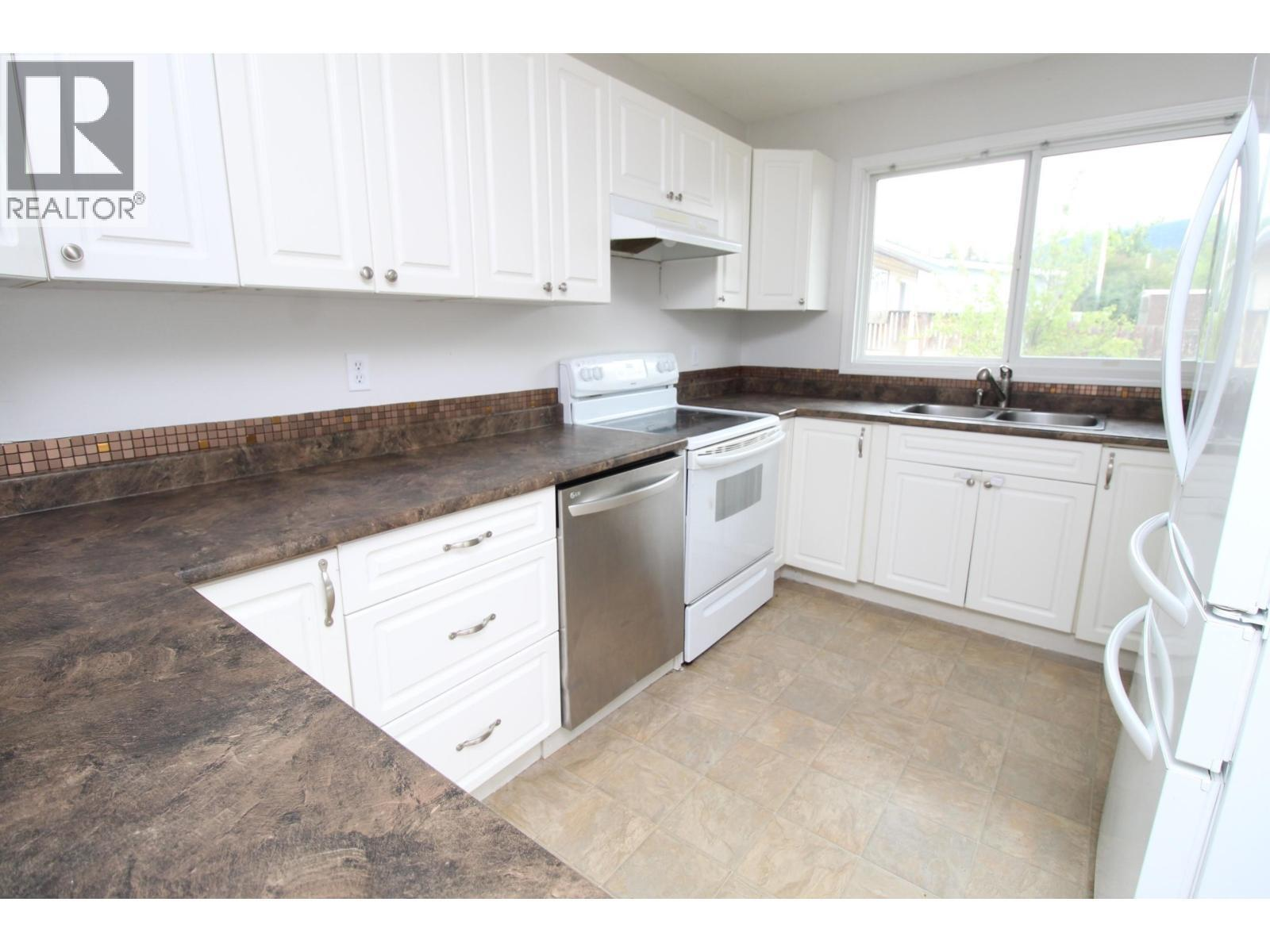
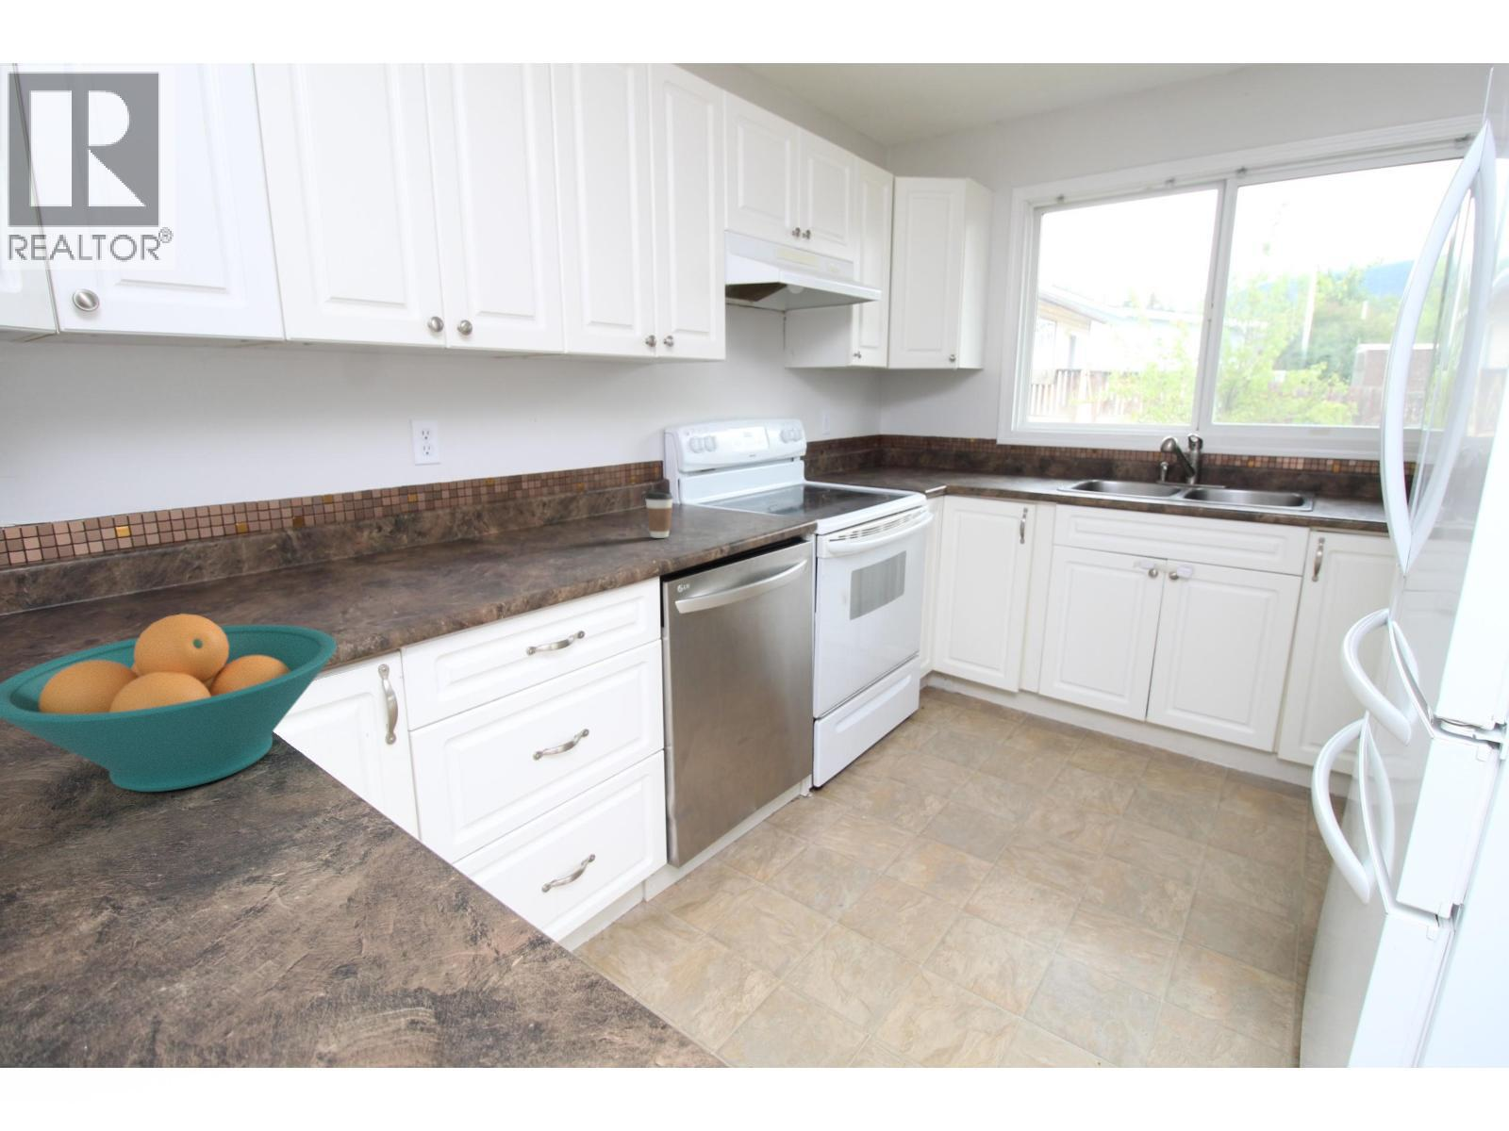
+ coffee cup [644,489,675,539]
+ fruit bowl [0,613,337,792]
